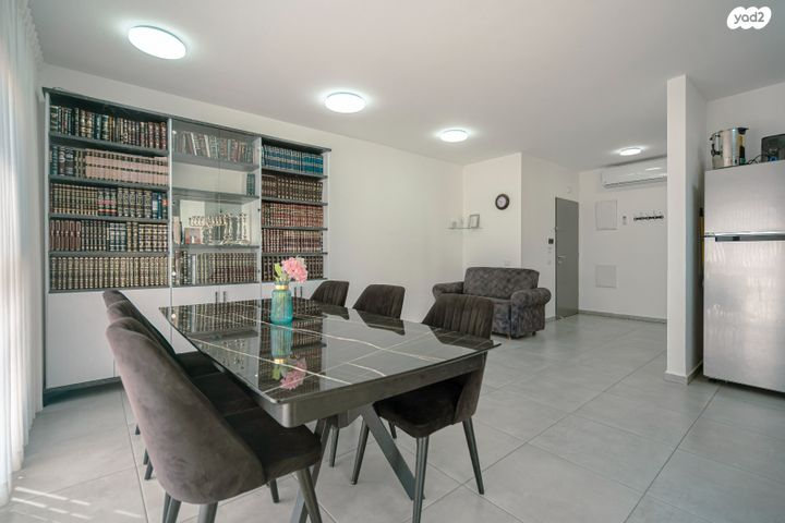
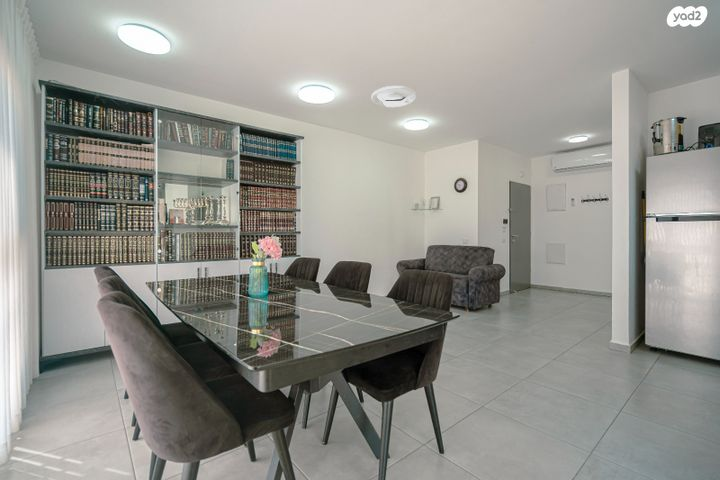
+ ceiling light [370,85,417,108]
